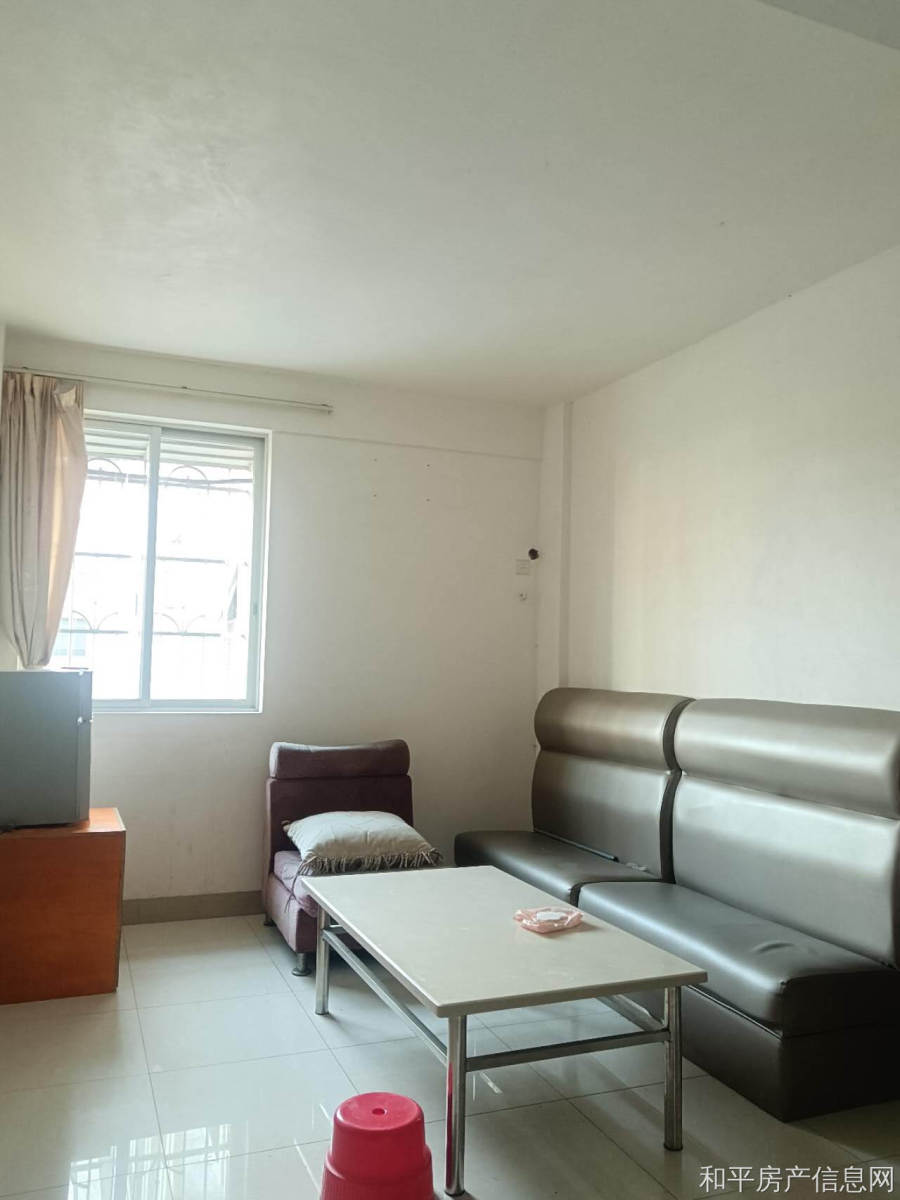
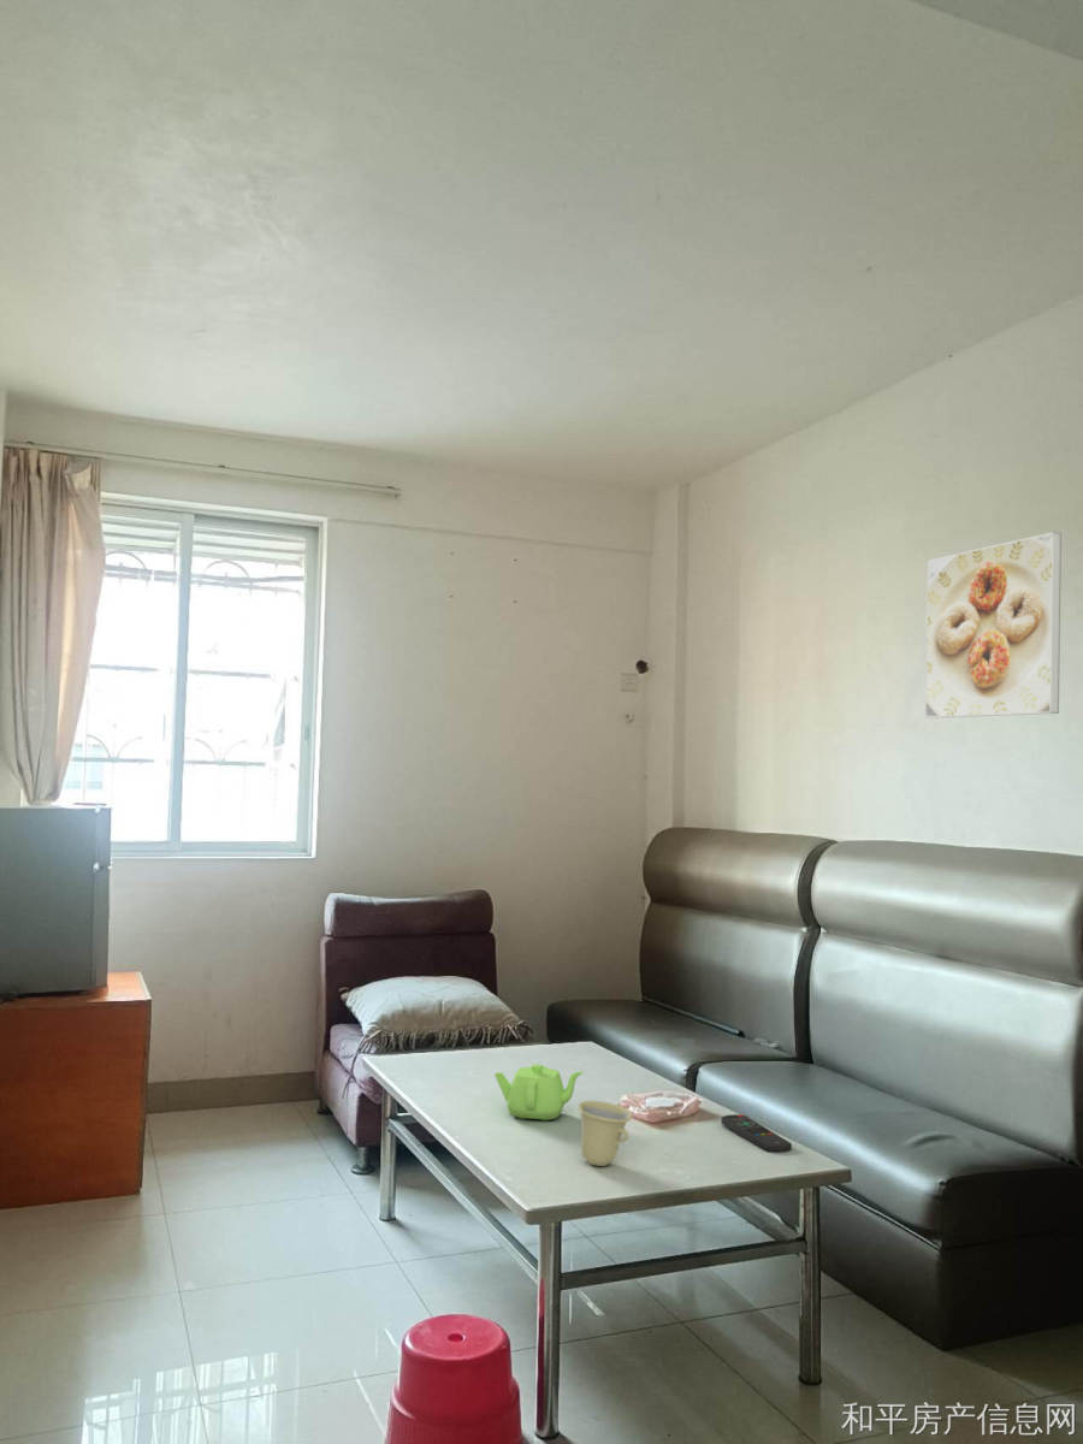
+ teapot [493,1063,584,1122]
+ remote control [720,1113,793,1154]
+ cup [578,1100,633,1167]
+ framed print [924,531,1063,720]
